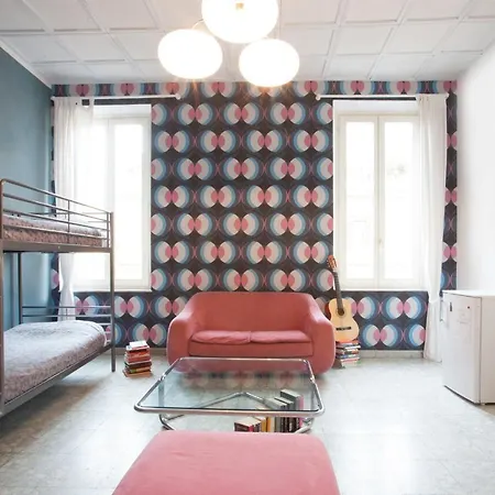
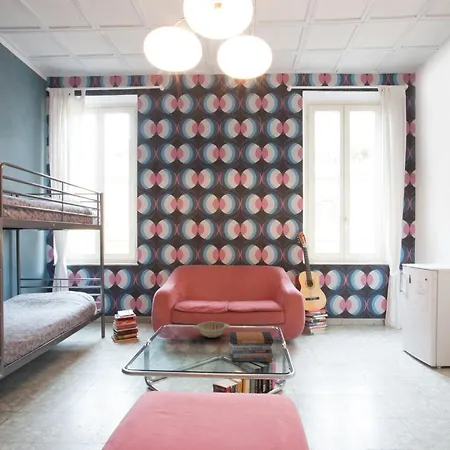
+ book stack [228,331,274,363]
+ decorative bowl [192,320,231,339]
